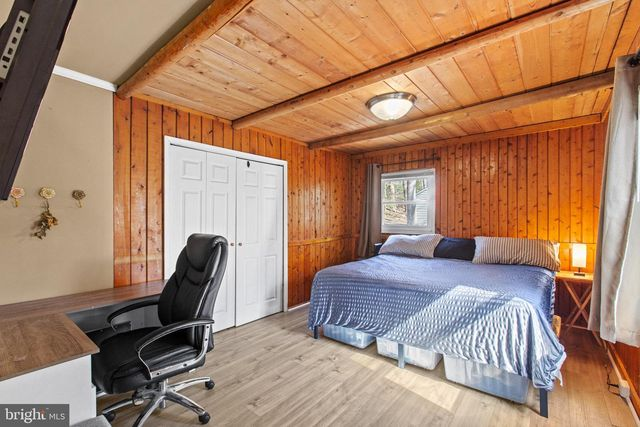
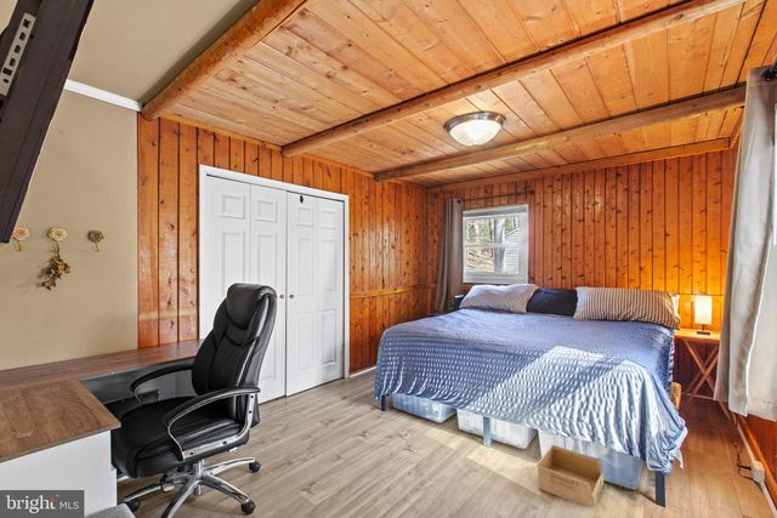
+ storage bin [535,443,605,508]
